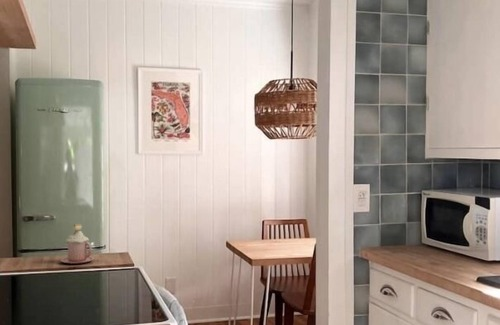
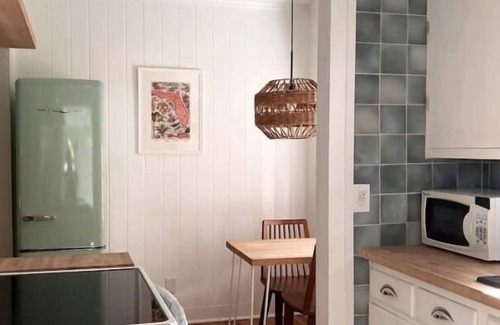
- mug [60,223,95,265]
